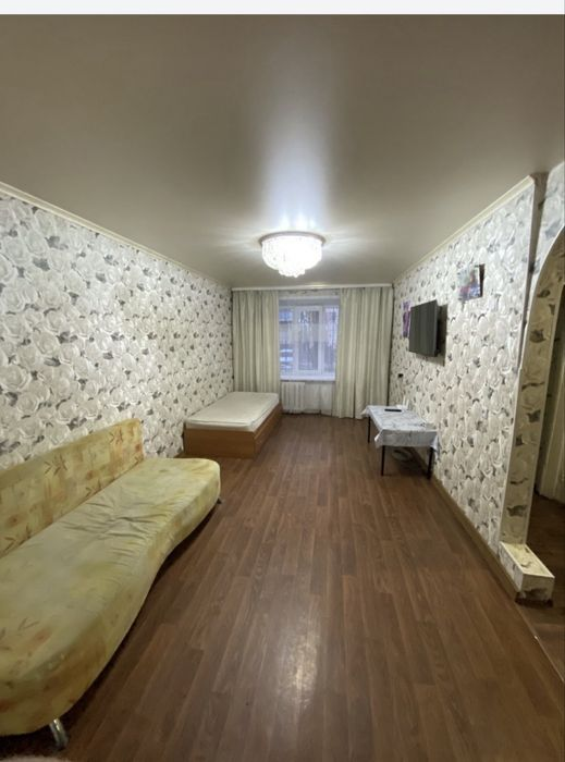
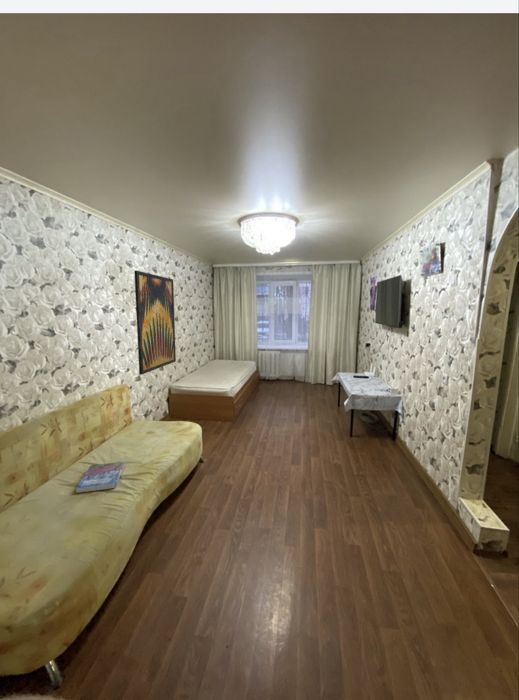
+ wall art [133,270,177,376]
+ book [75,461,126,494]
